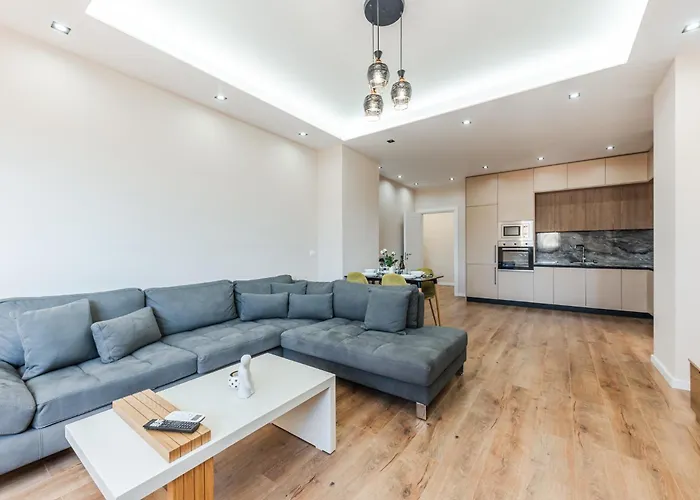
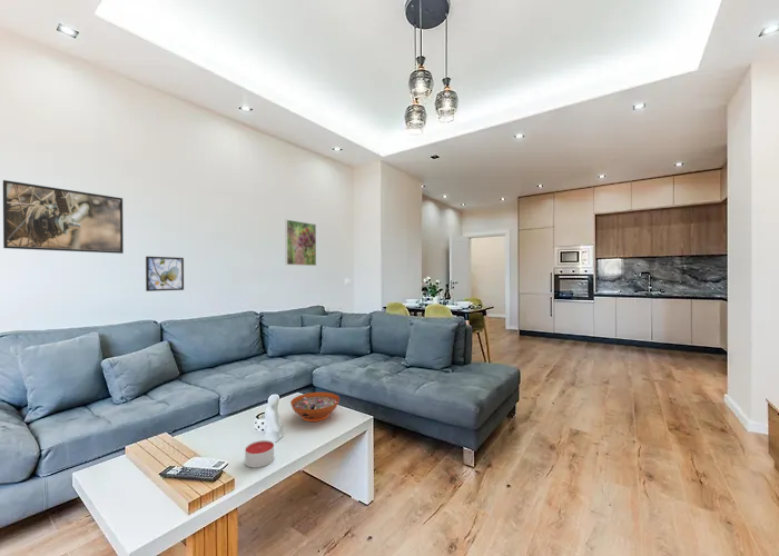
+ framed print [2,179,125,255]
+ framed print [284,218,317,267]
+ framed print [145,256,185,292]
+ decorative bowl [289,391,341,423]
+ candle [244,439,275,468]
